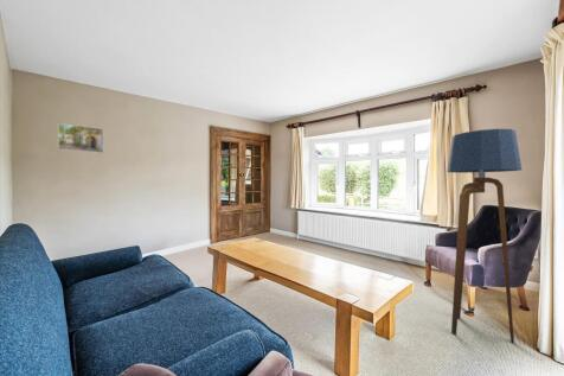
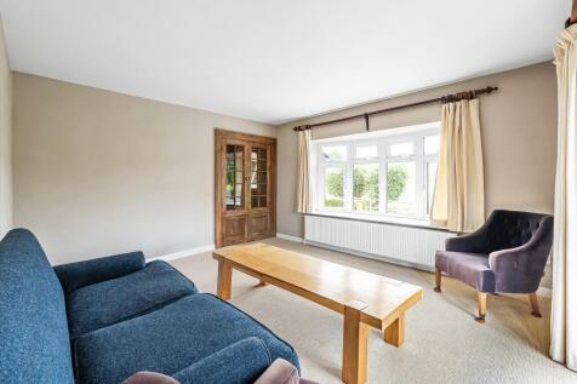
- floor lamp [446,128,523,344]
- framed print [57,122,104,154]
